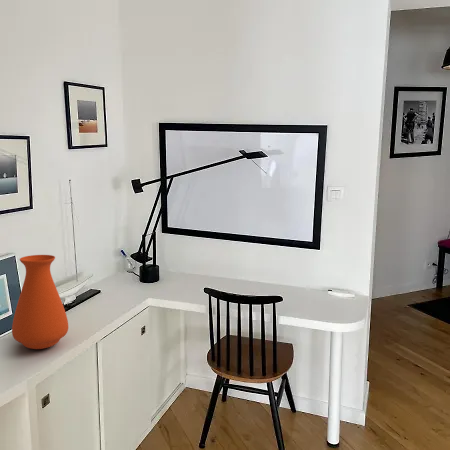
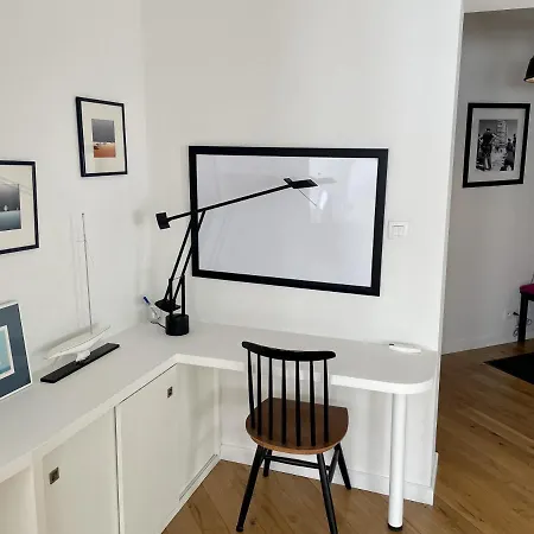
- vase [11,254,69,350]
